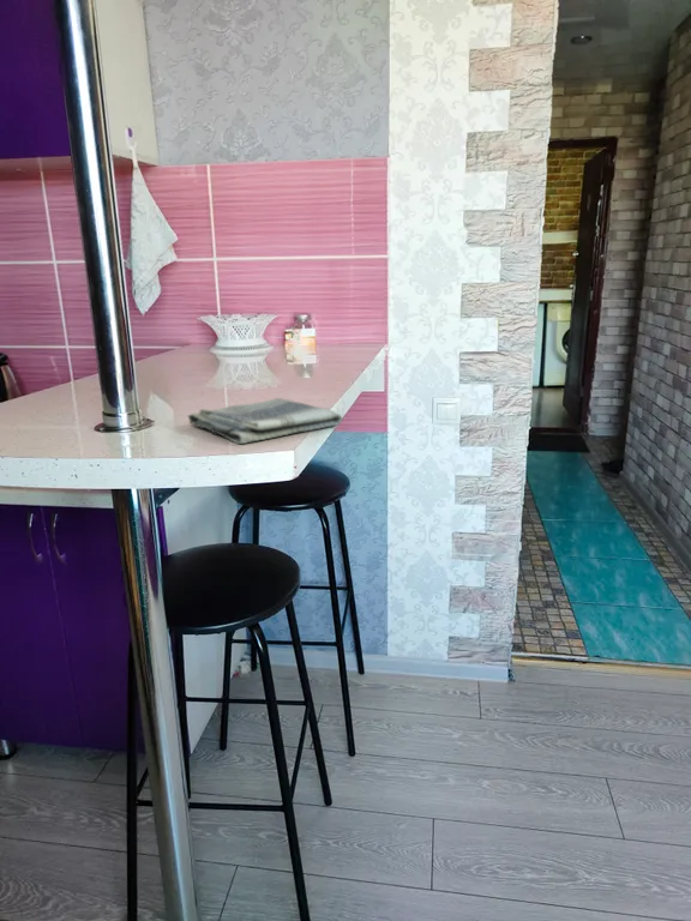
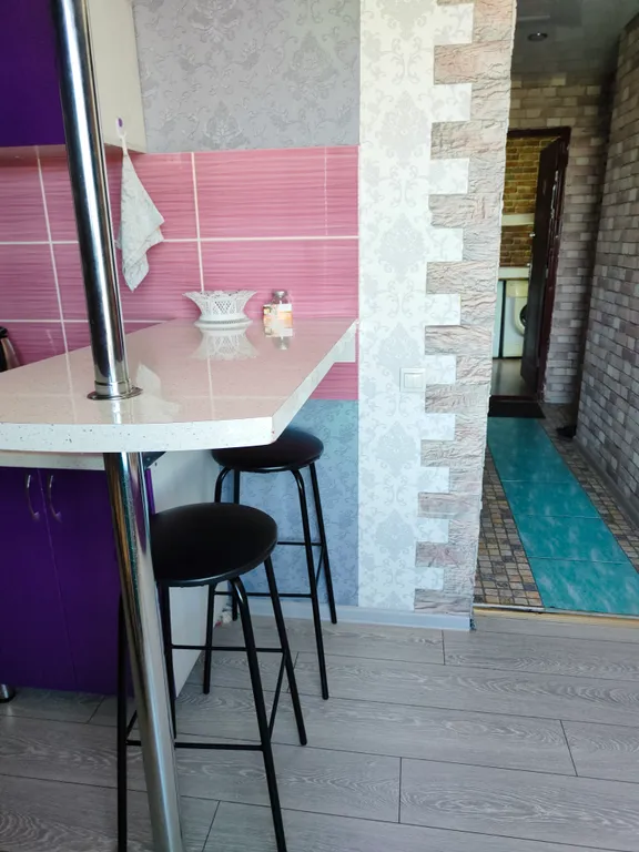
- dish towel [187,397,344,445]
